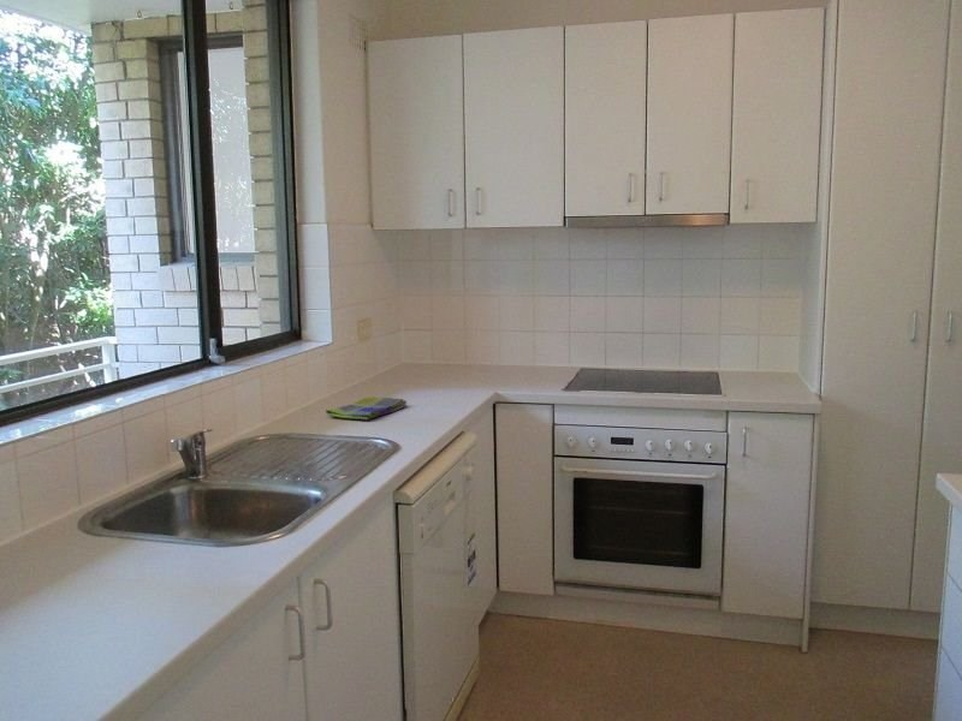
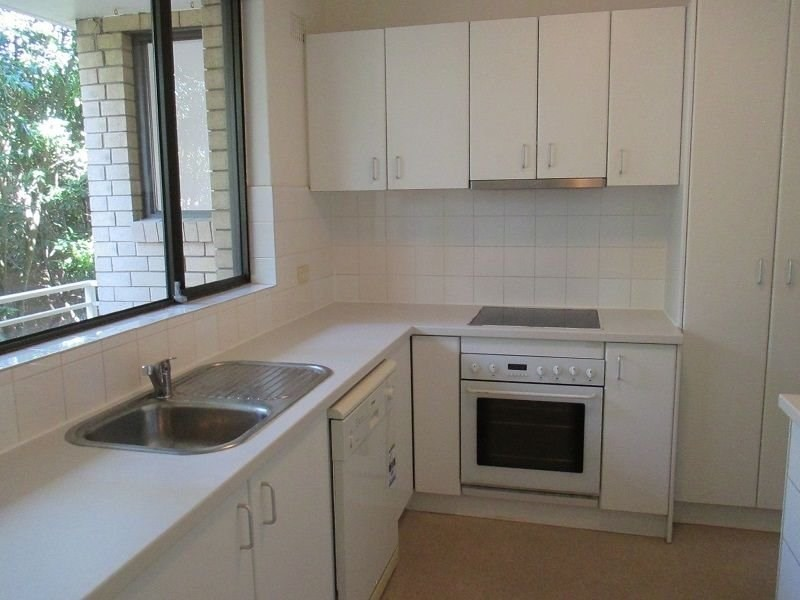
- dish towel [325,395,408,421]
